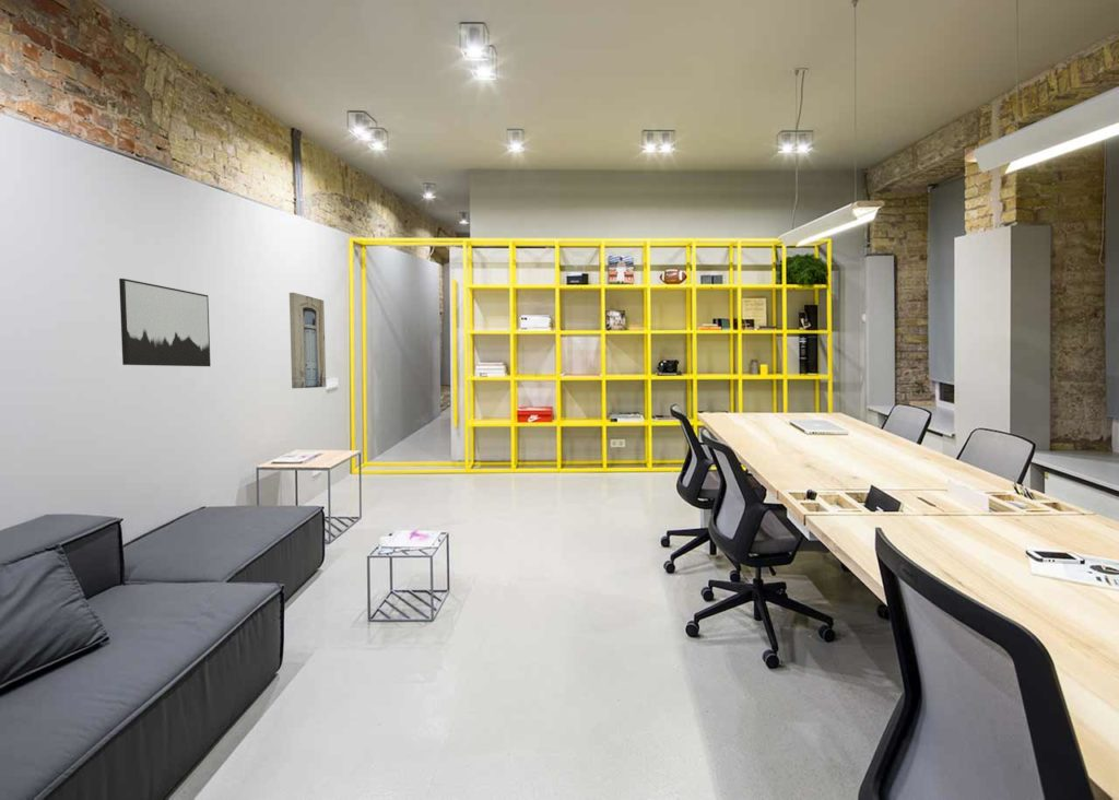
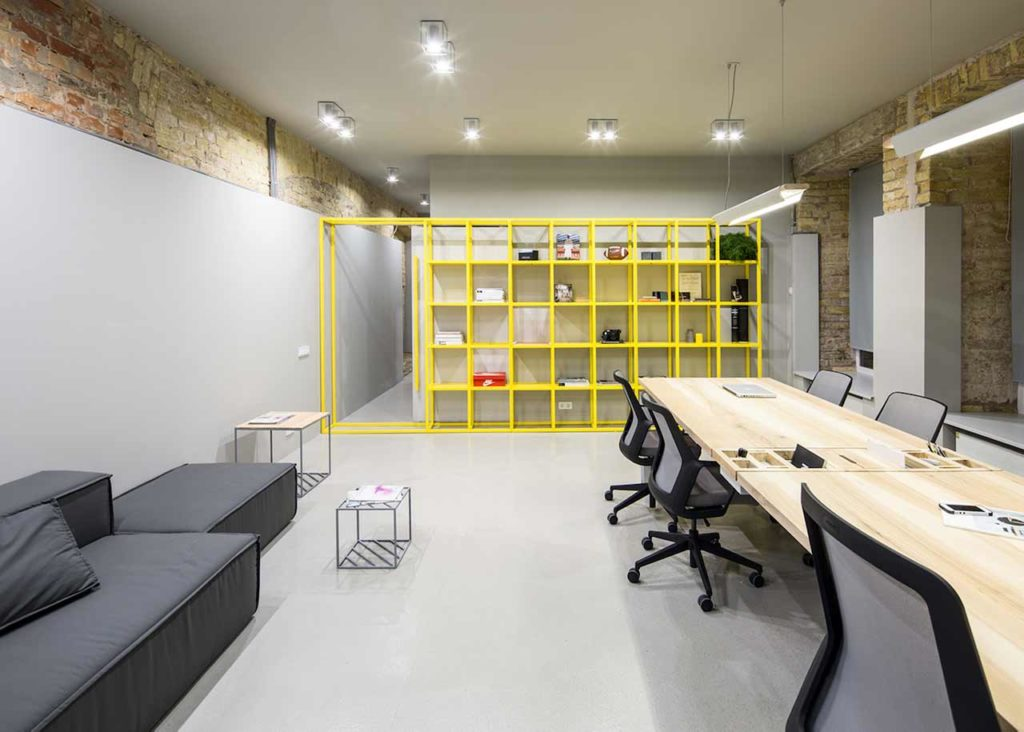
- wall art [288,292,327,389]
- wall art [118,278,212,367]
